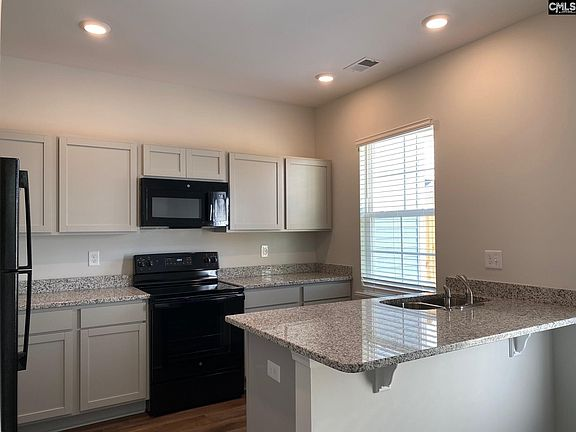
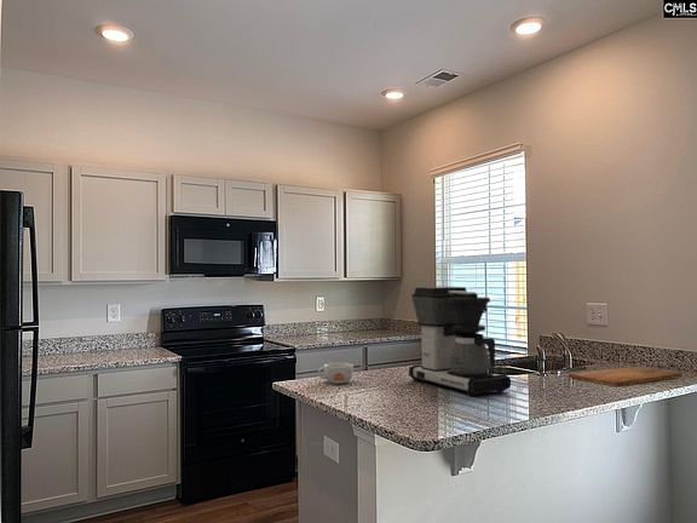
+ bowl [317,362,355,385]
+ cutting board [568,366,682,387]
+ coffee maker [408,286,512,397]
